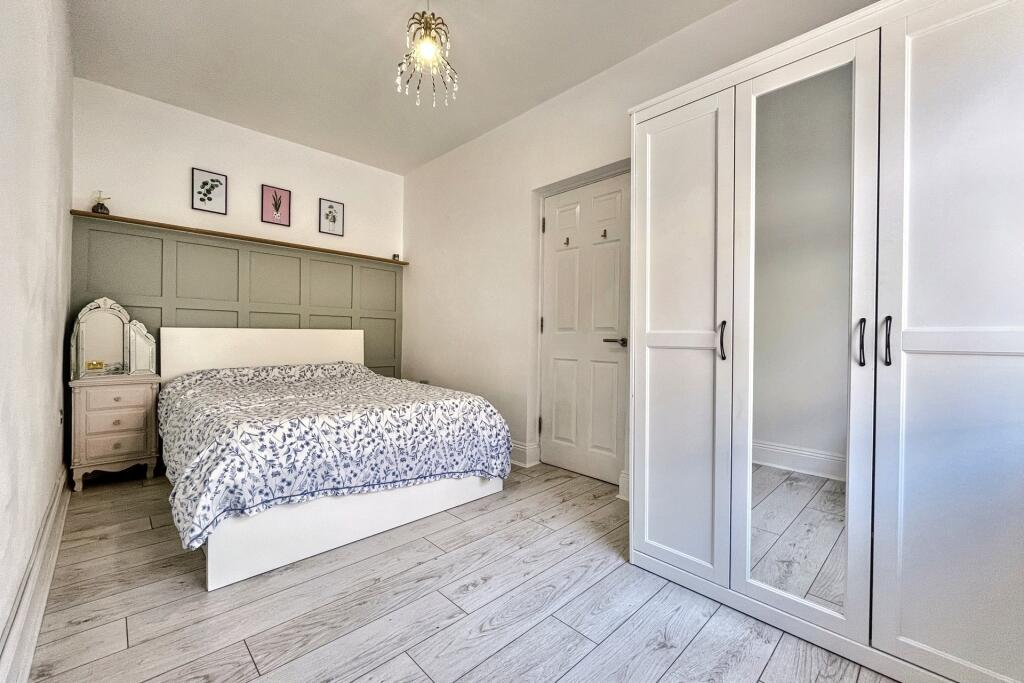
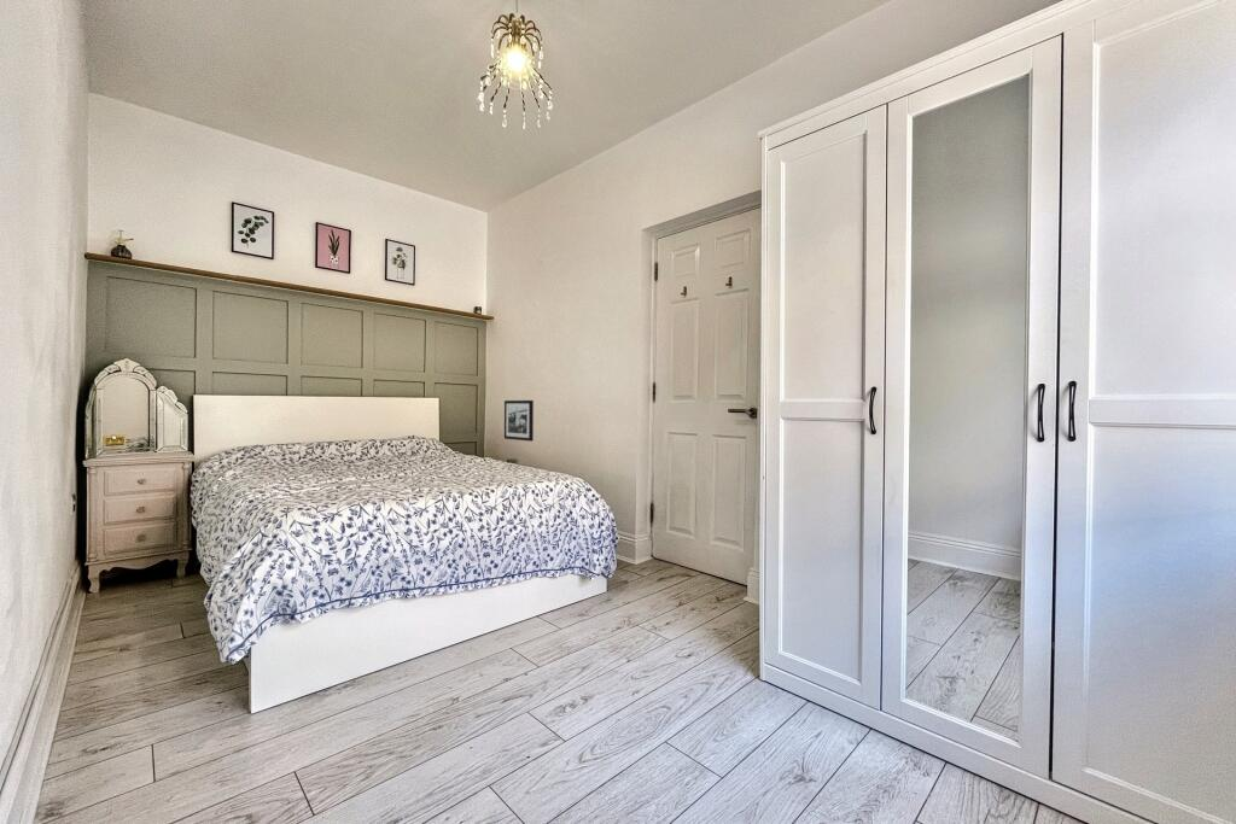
+ picture frame [503,399,535,443]
